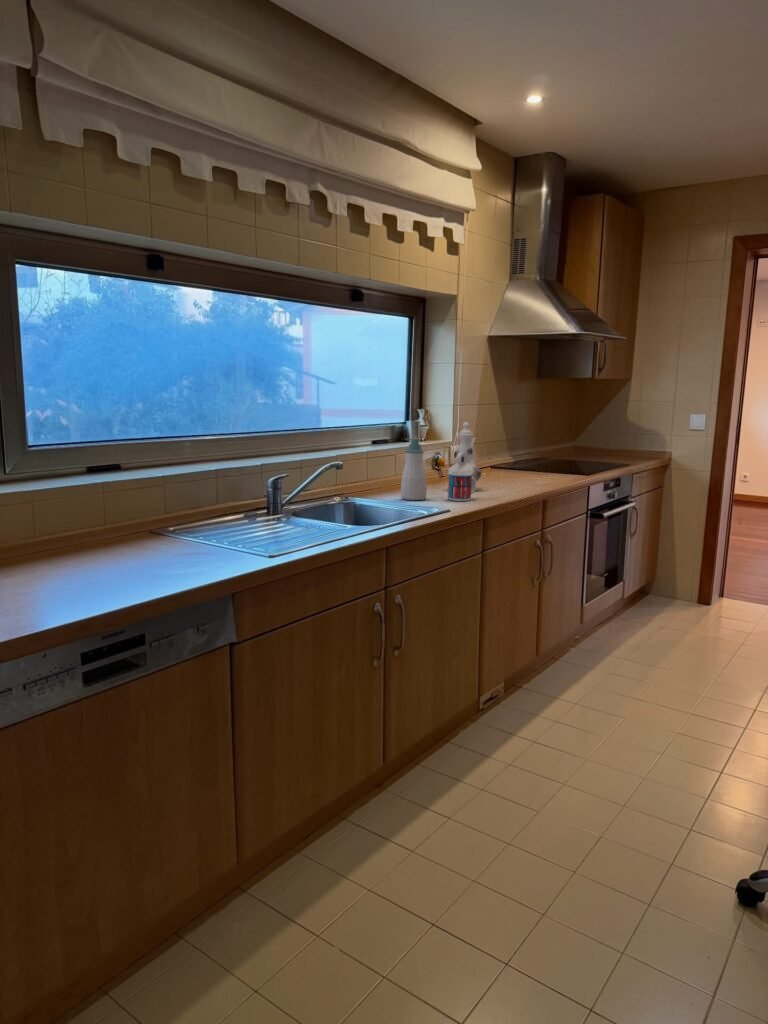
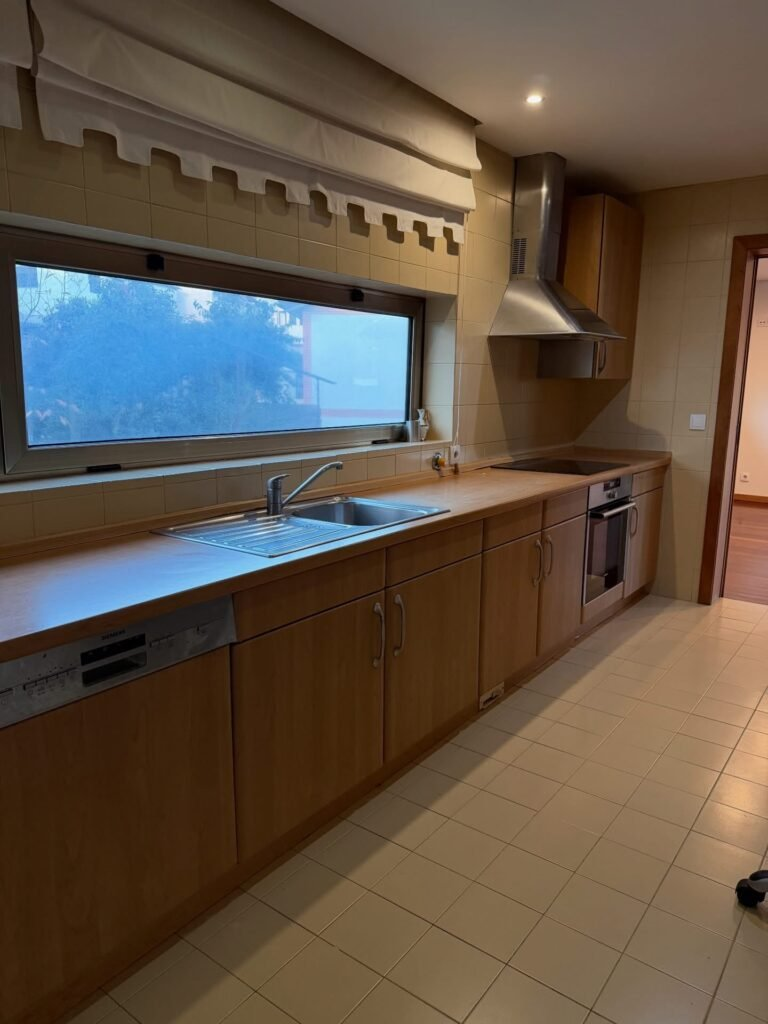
- soap bottle [400,437,428,501]
- mug [447,472,477,502]
- chinaware [447,421,482,491]
